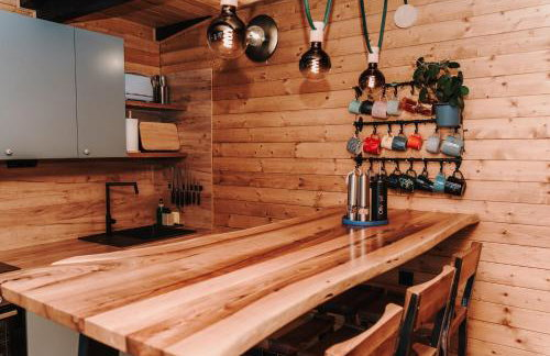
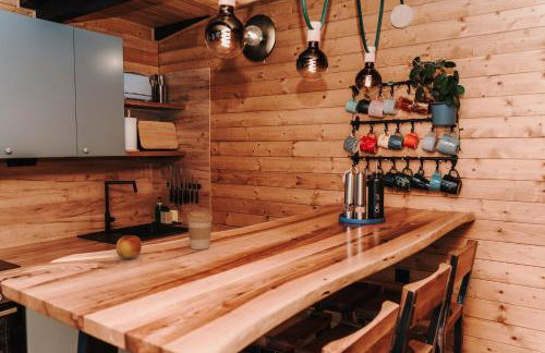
+ coffee cup [186,210,214,251]
+ fruit [114,234,143,259]
